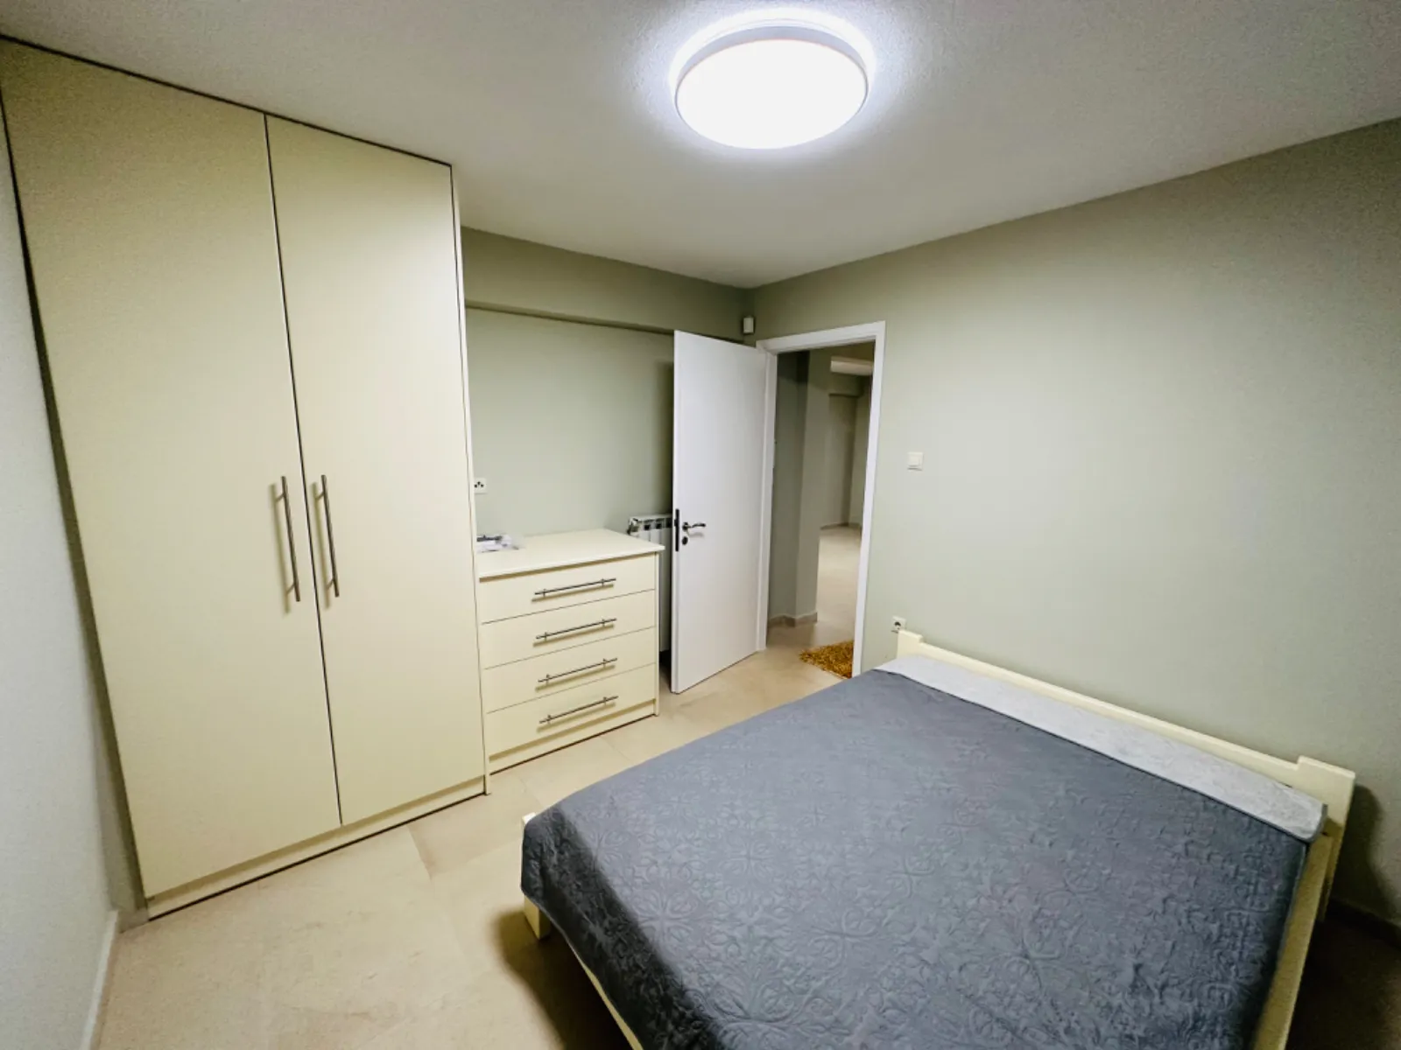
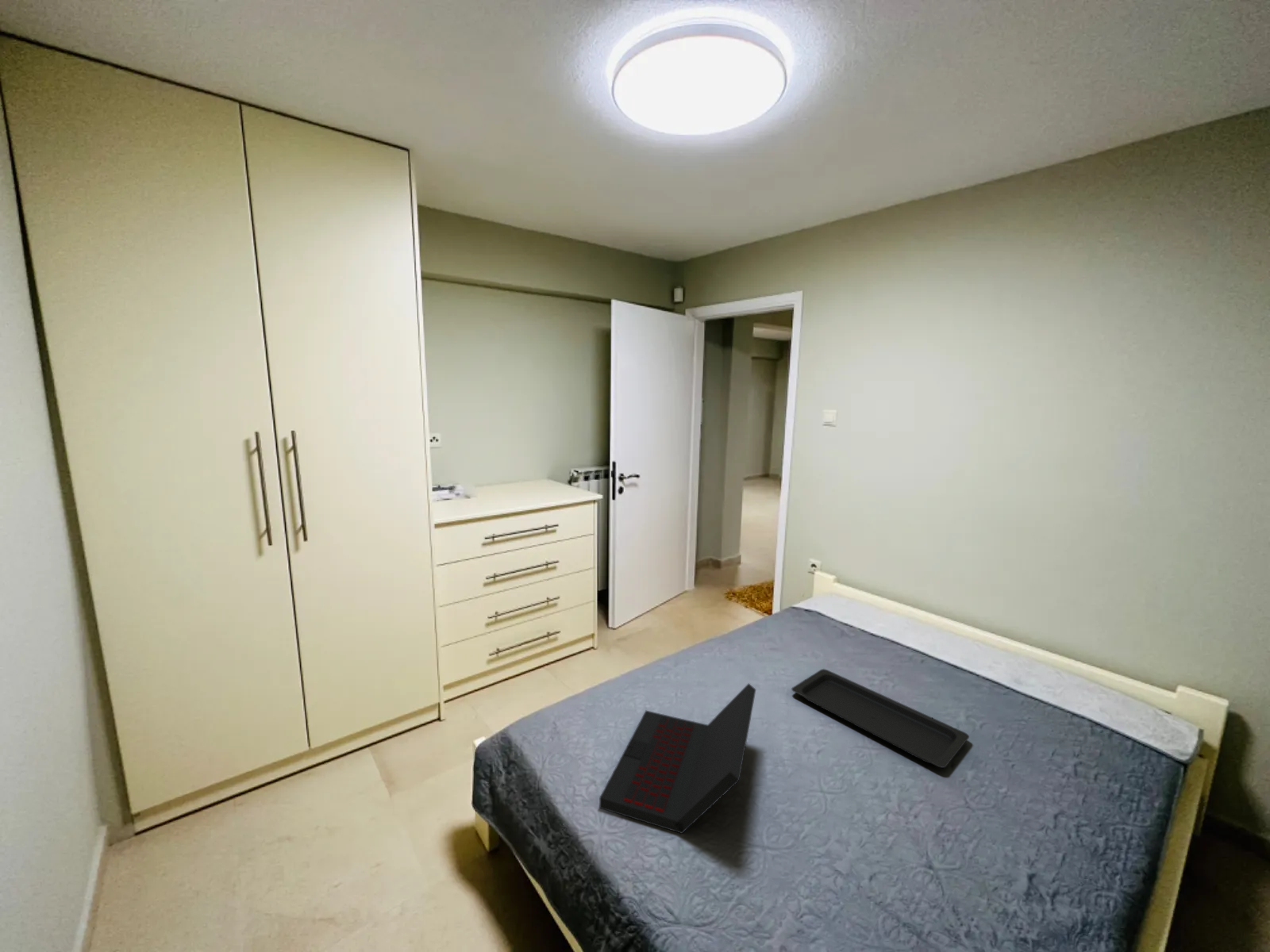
+ serving tray [791,668,970,769]
+ laptop [598,682,756,835]
